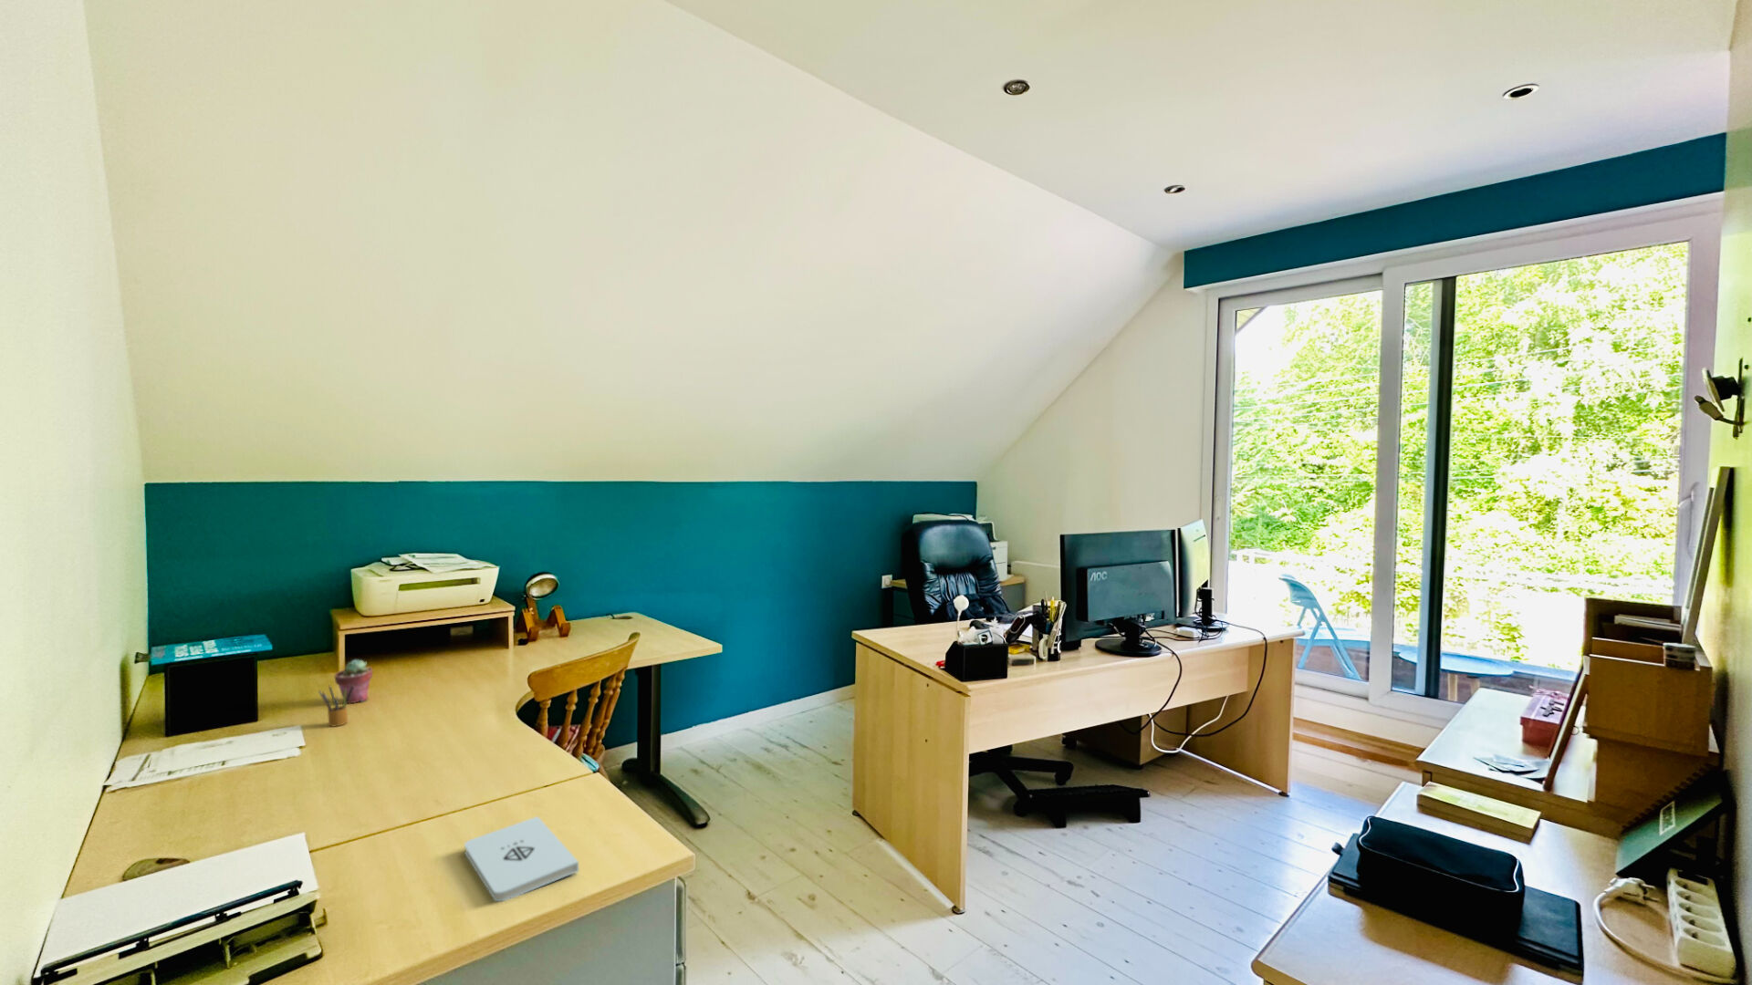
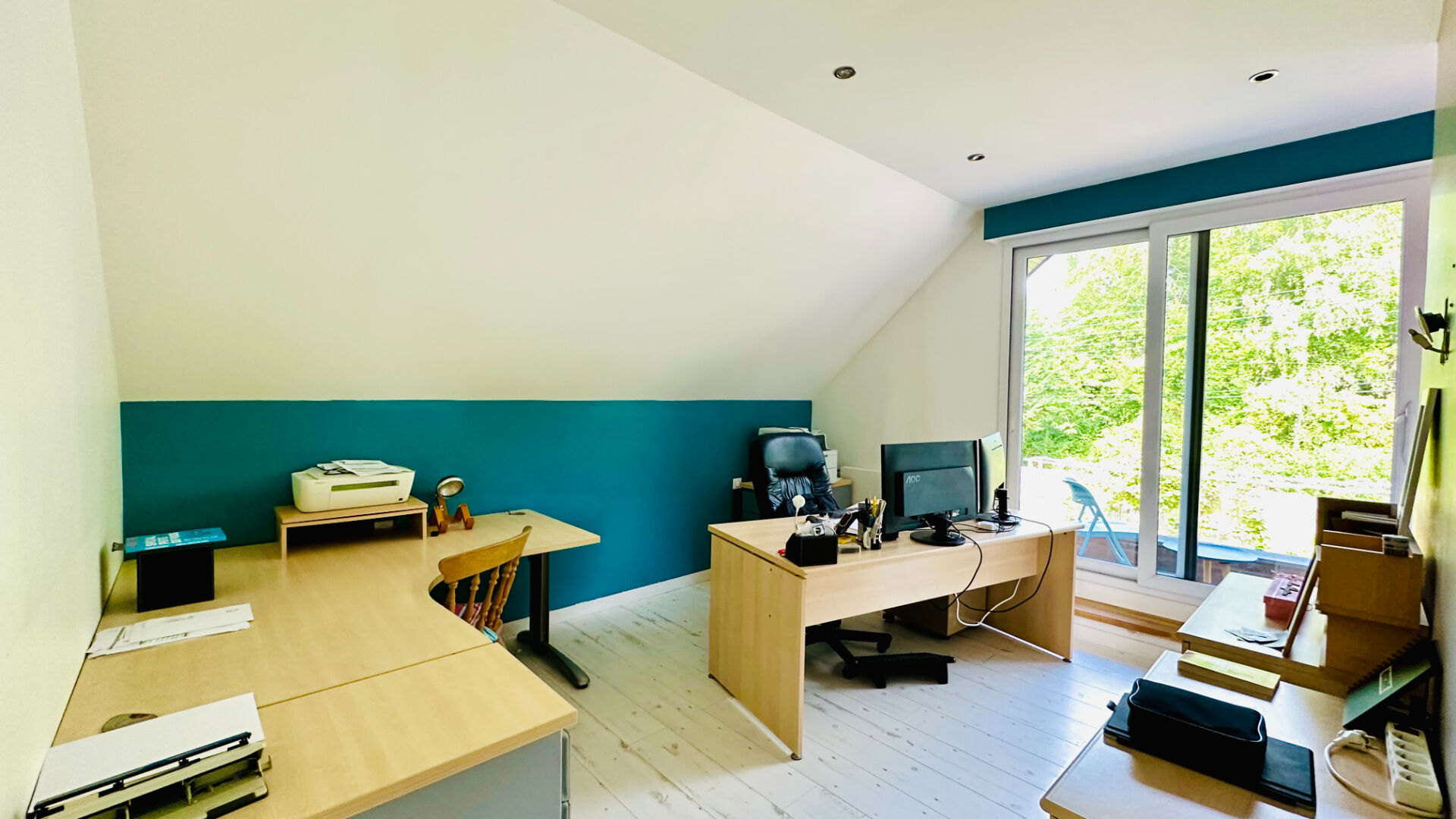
- potted succulent [335,659,373,704]
- notepad [463,815,580,902]
- pencil box [318,684,354,728]
